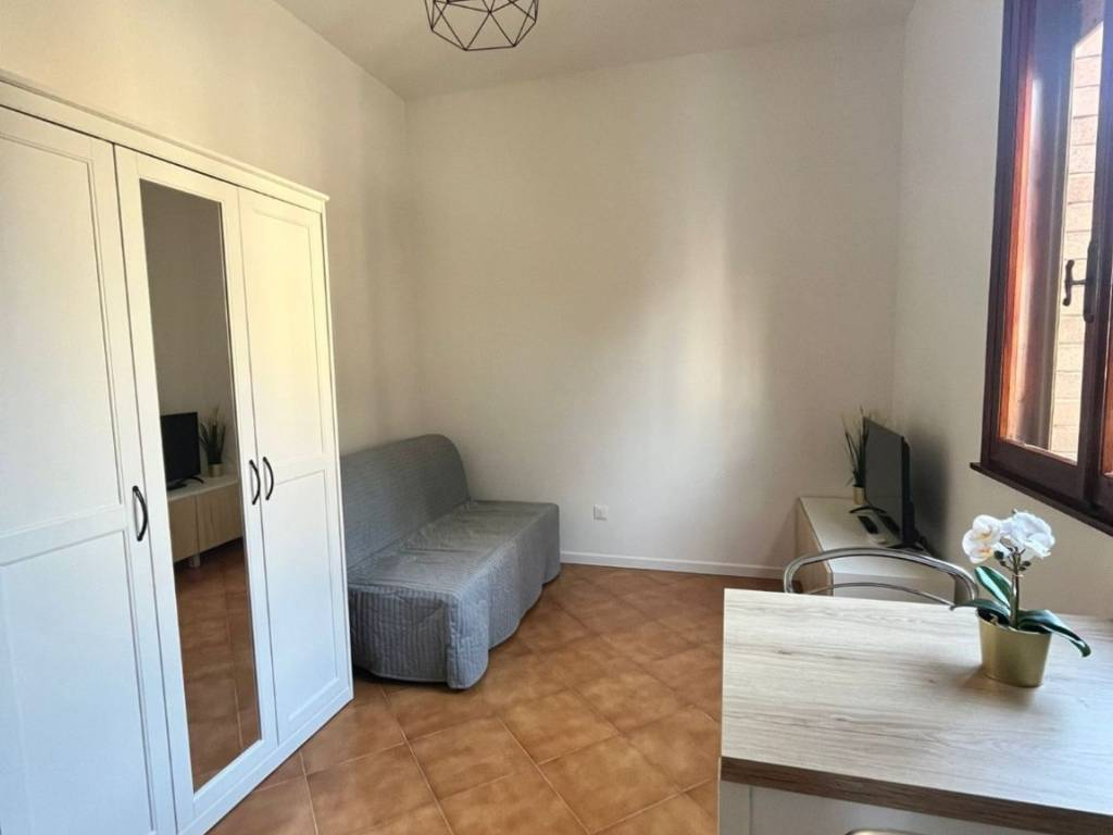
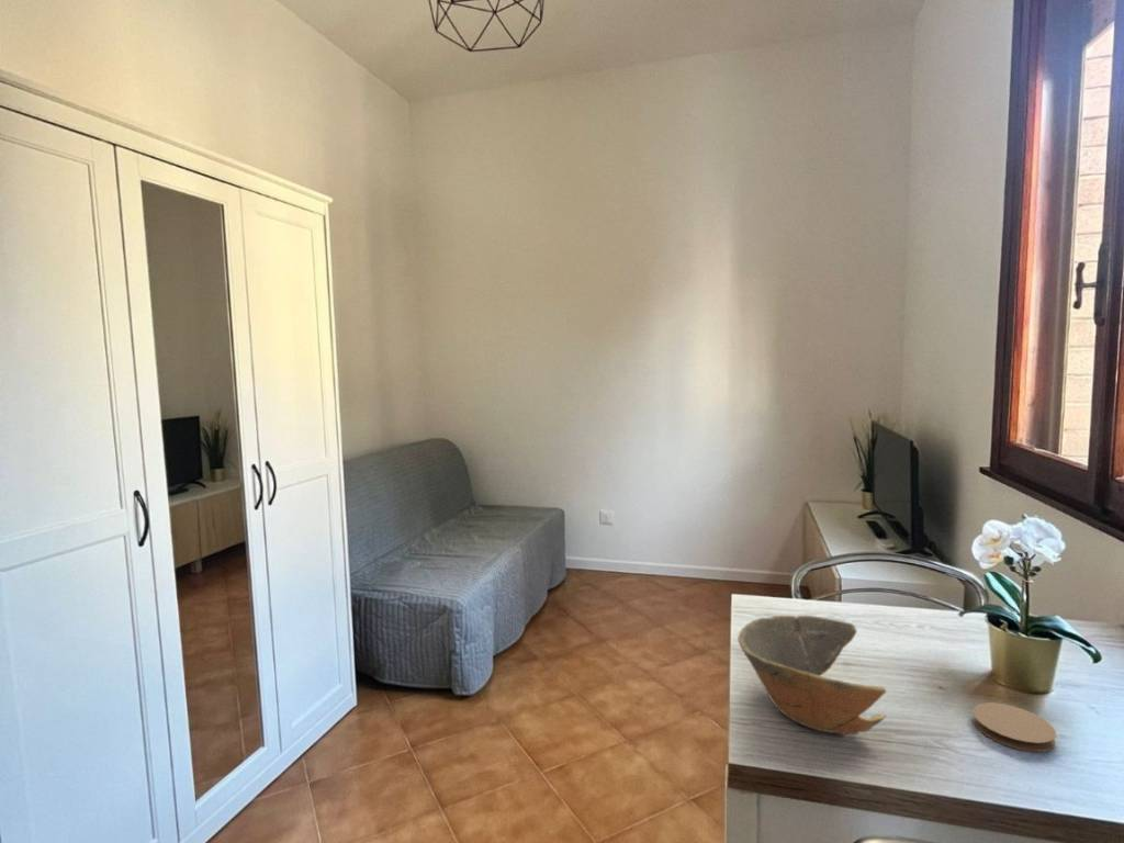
+ bowl [737,615,888,735]
+ coaster [971,701,1057,753]
